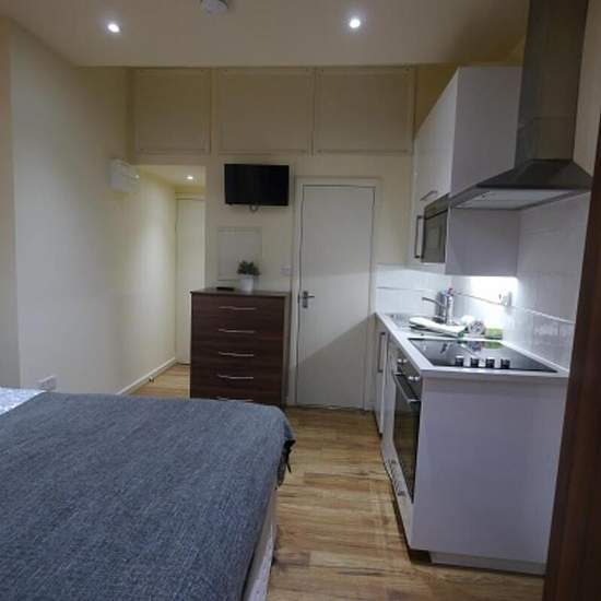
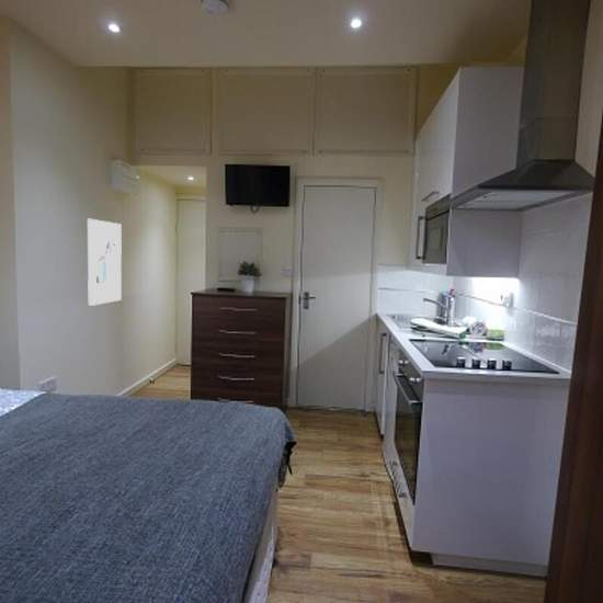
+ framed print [87,218,123,307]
